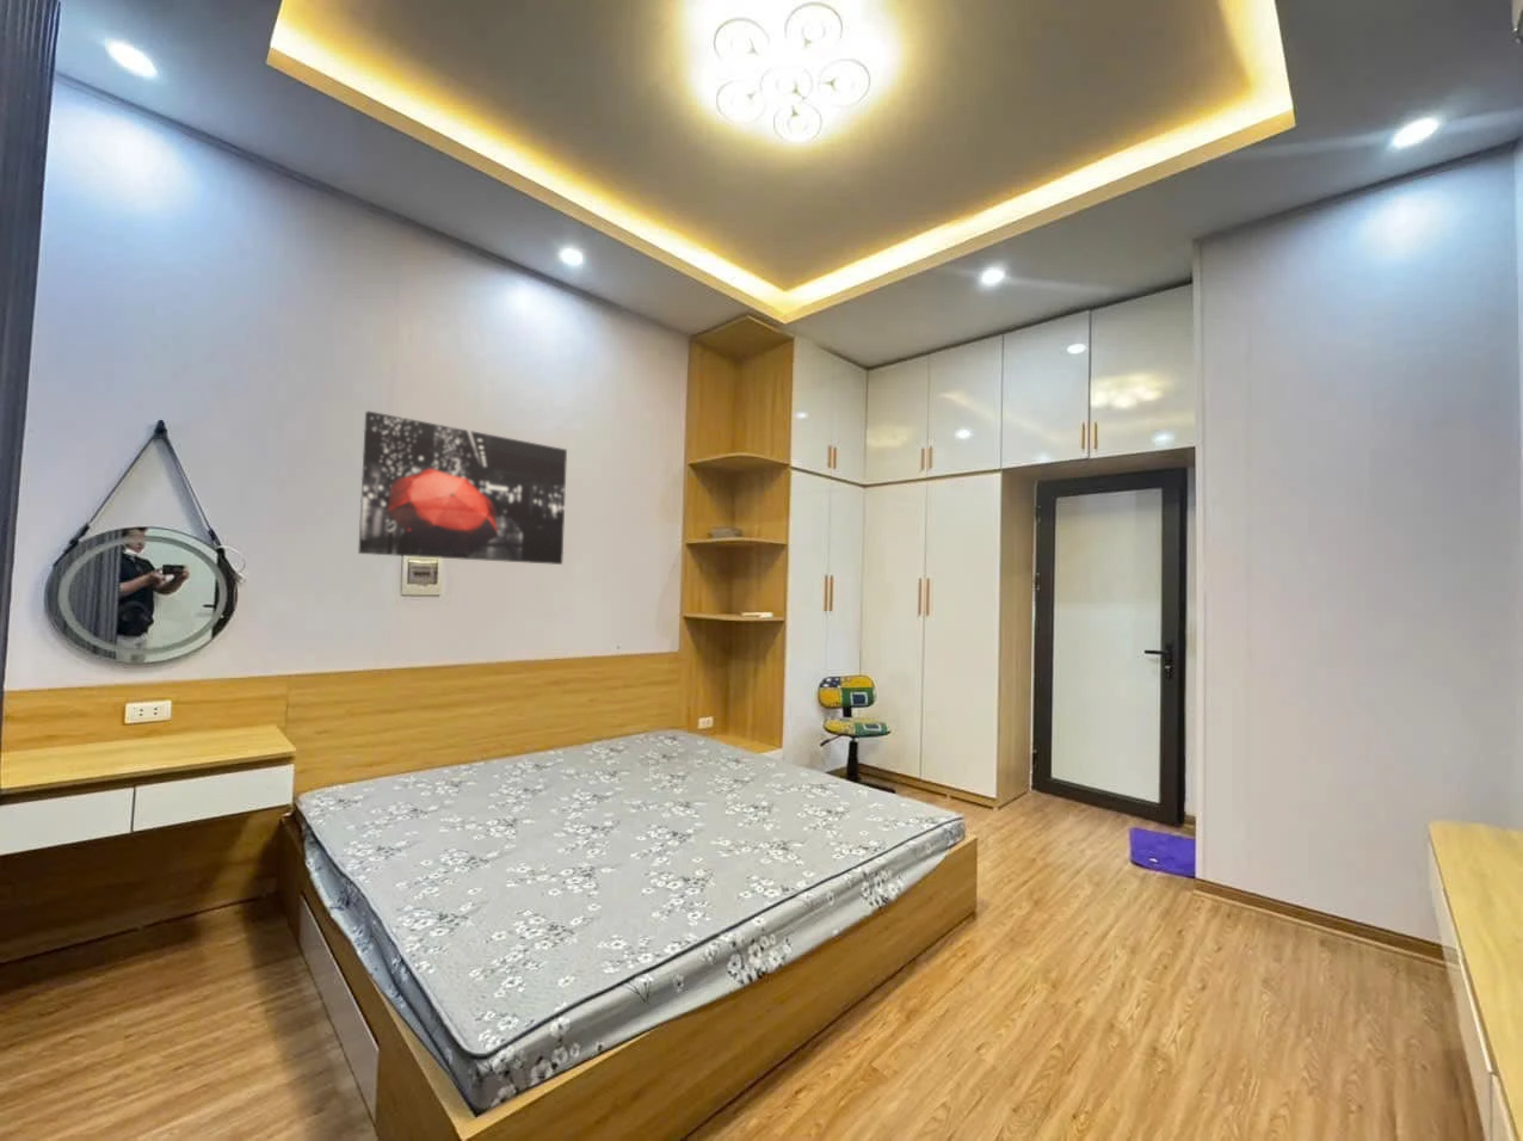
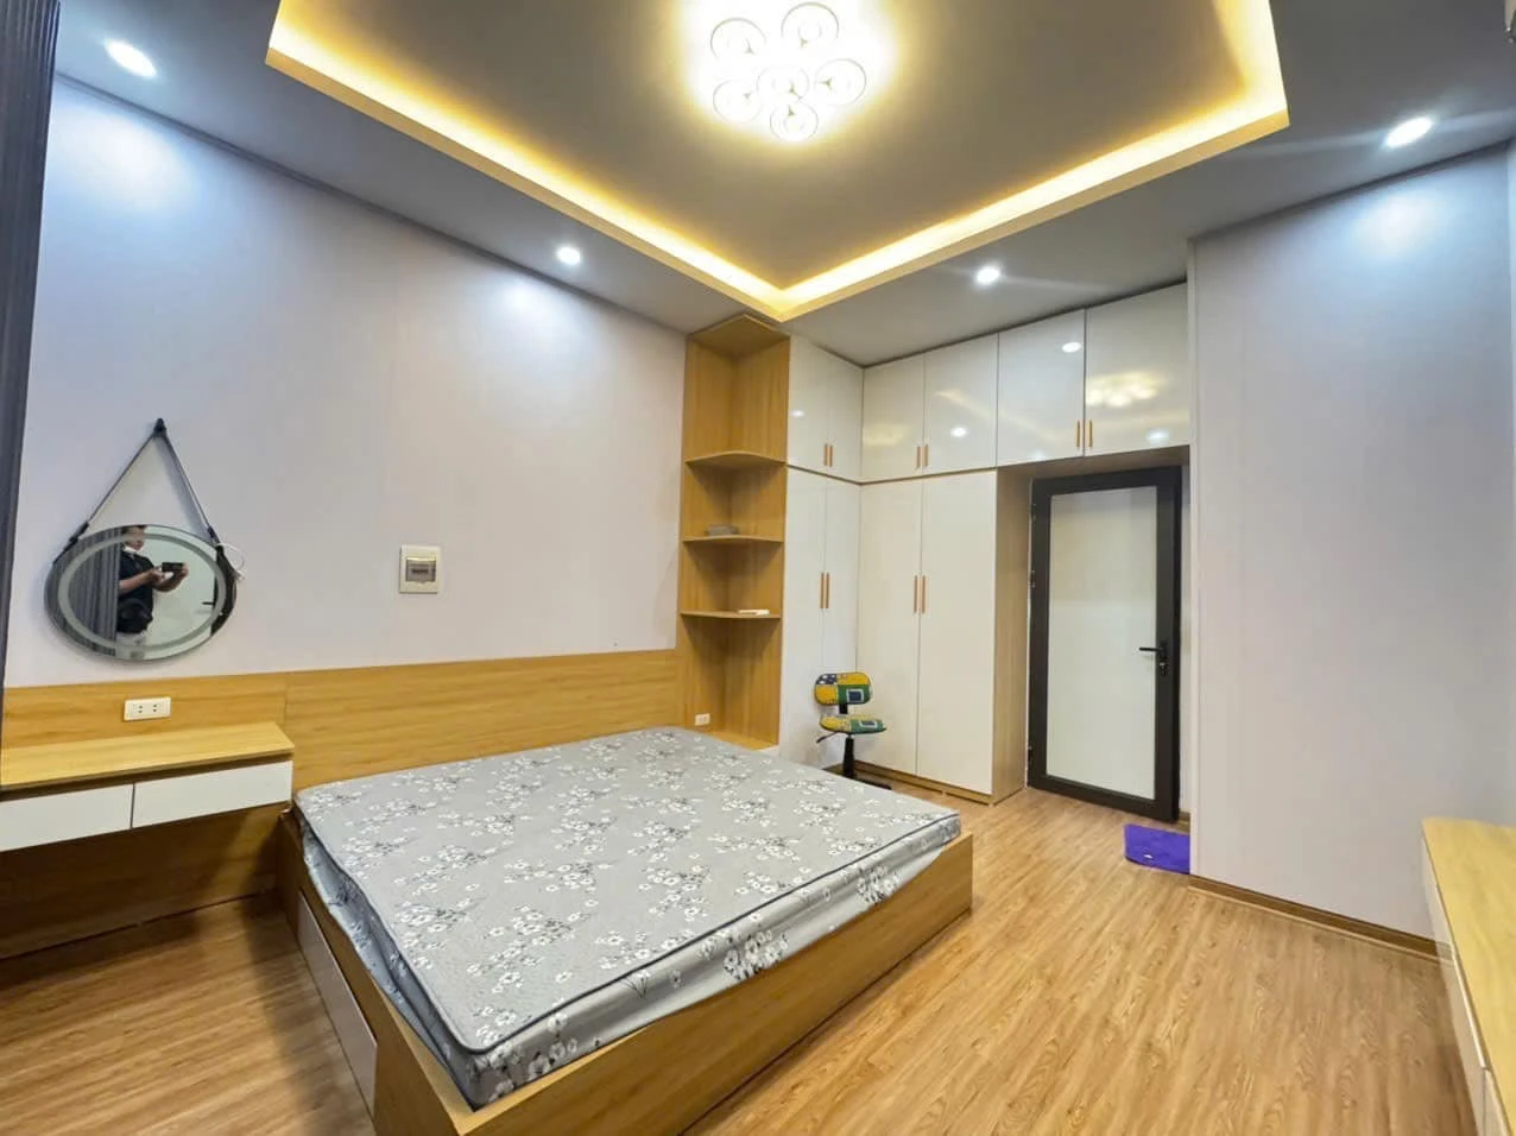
- wall art [357,410,568,566]
